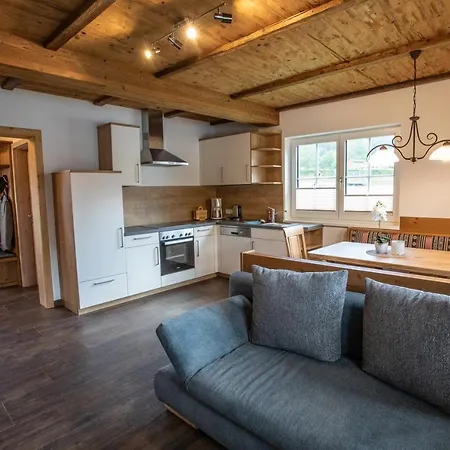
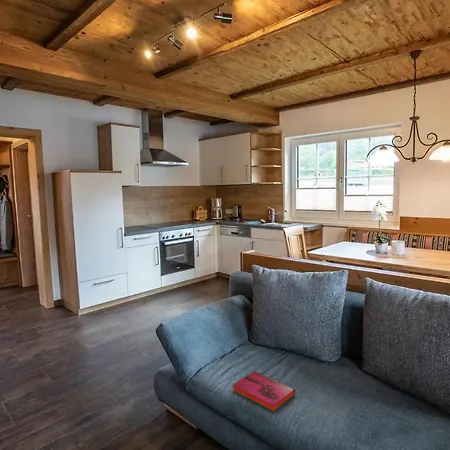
+ hardback book [232,370,296,413]
